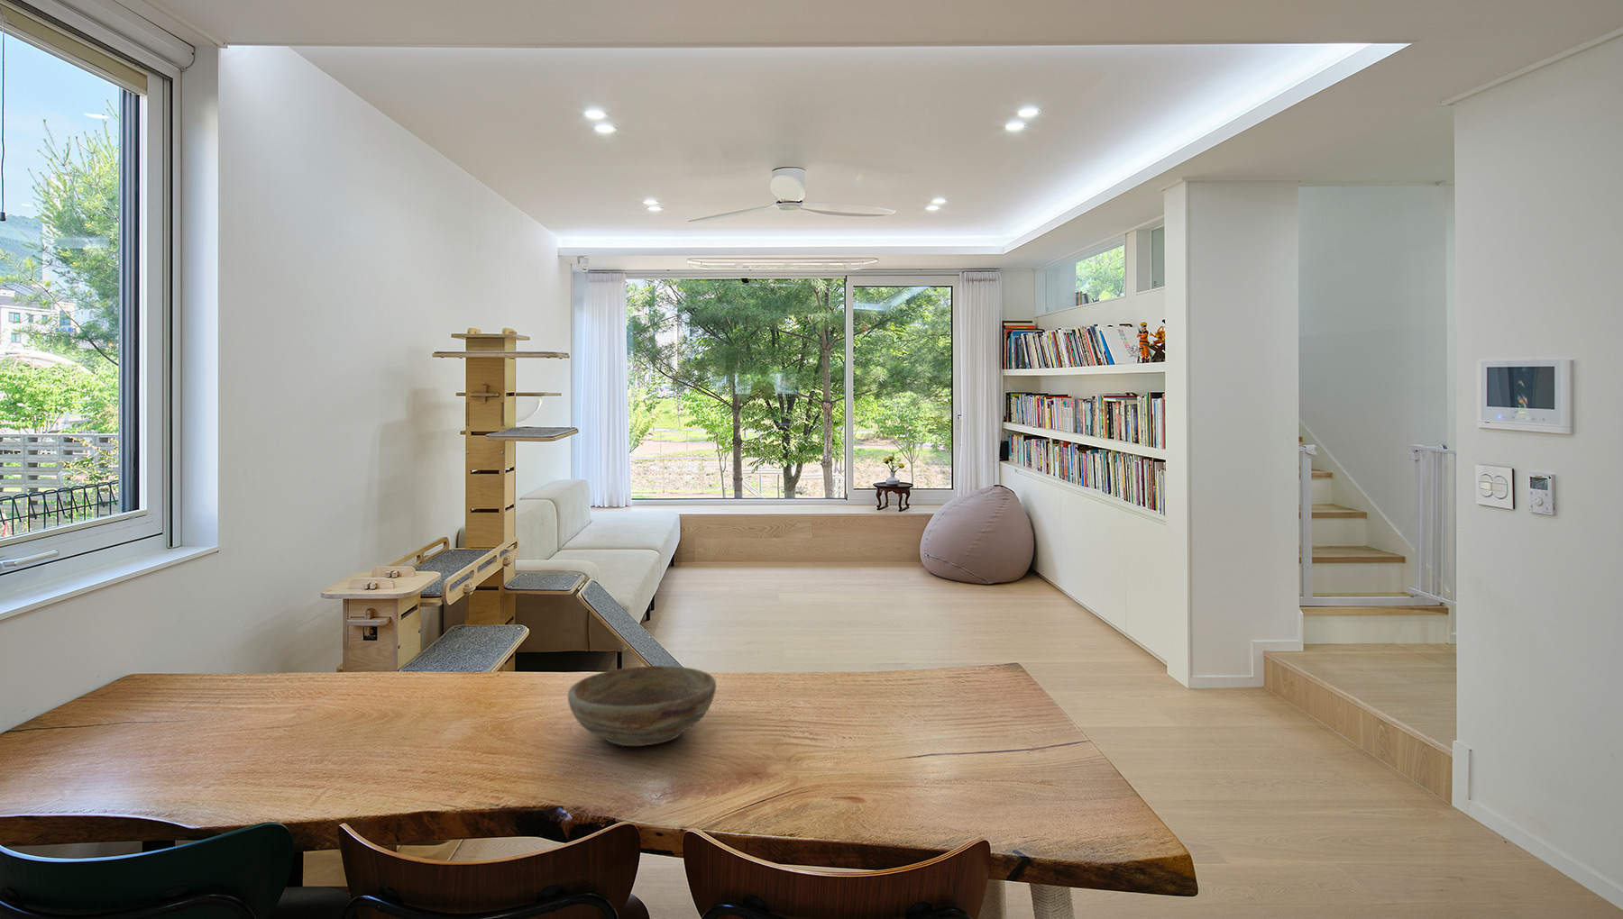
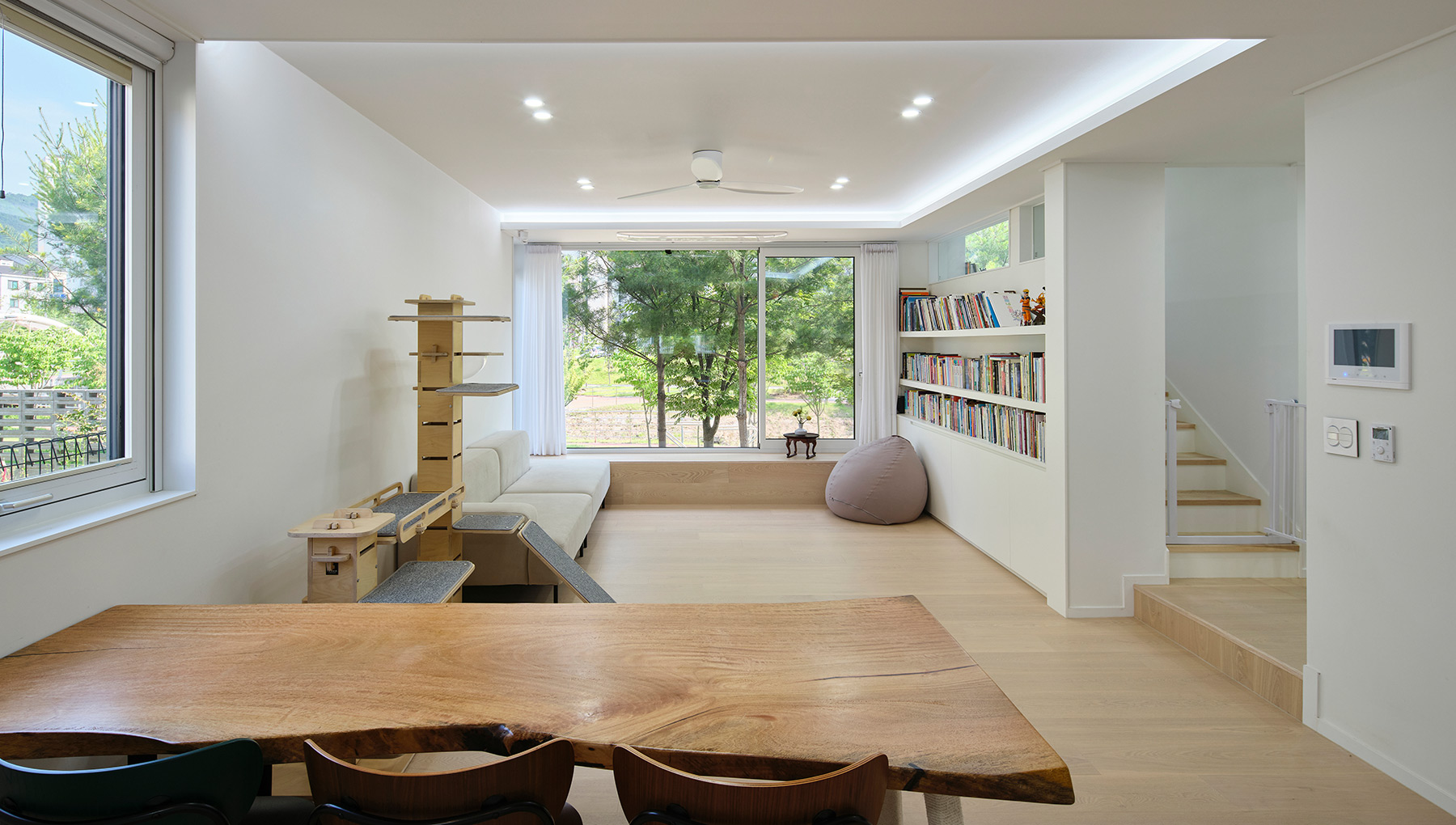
- bowl [567,665,717,747]
